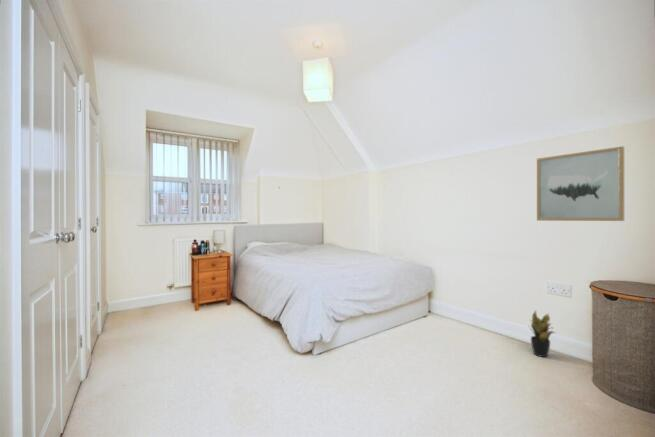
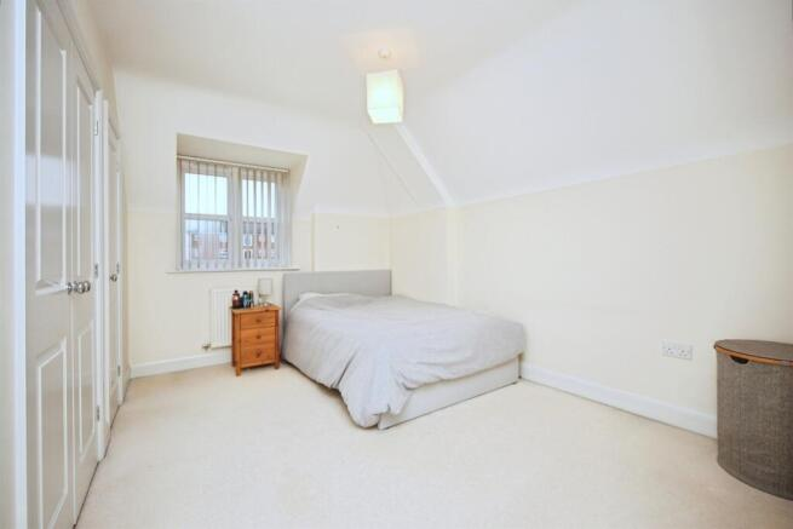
- wall art [536,145,625,222]
- potted plant [527,309,558,358]
